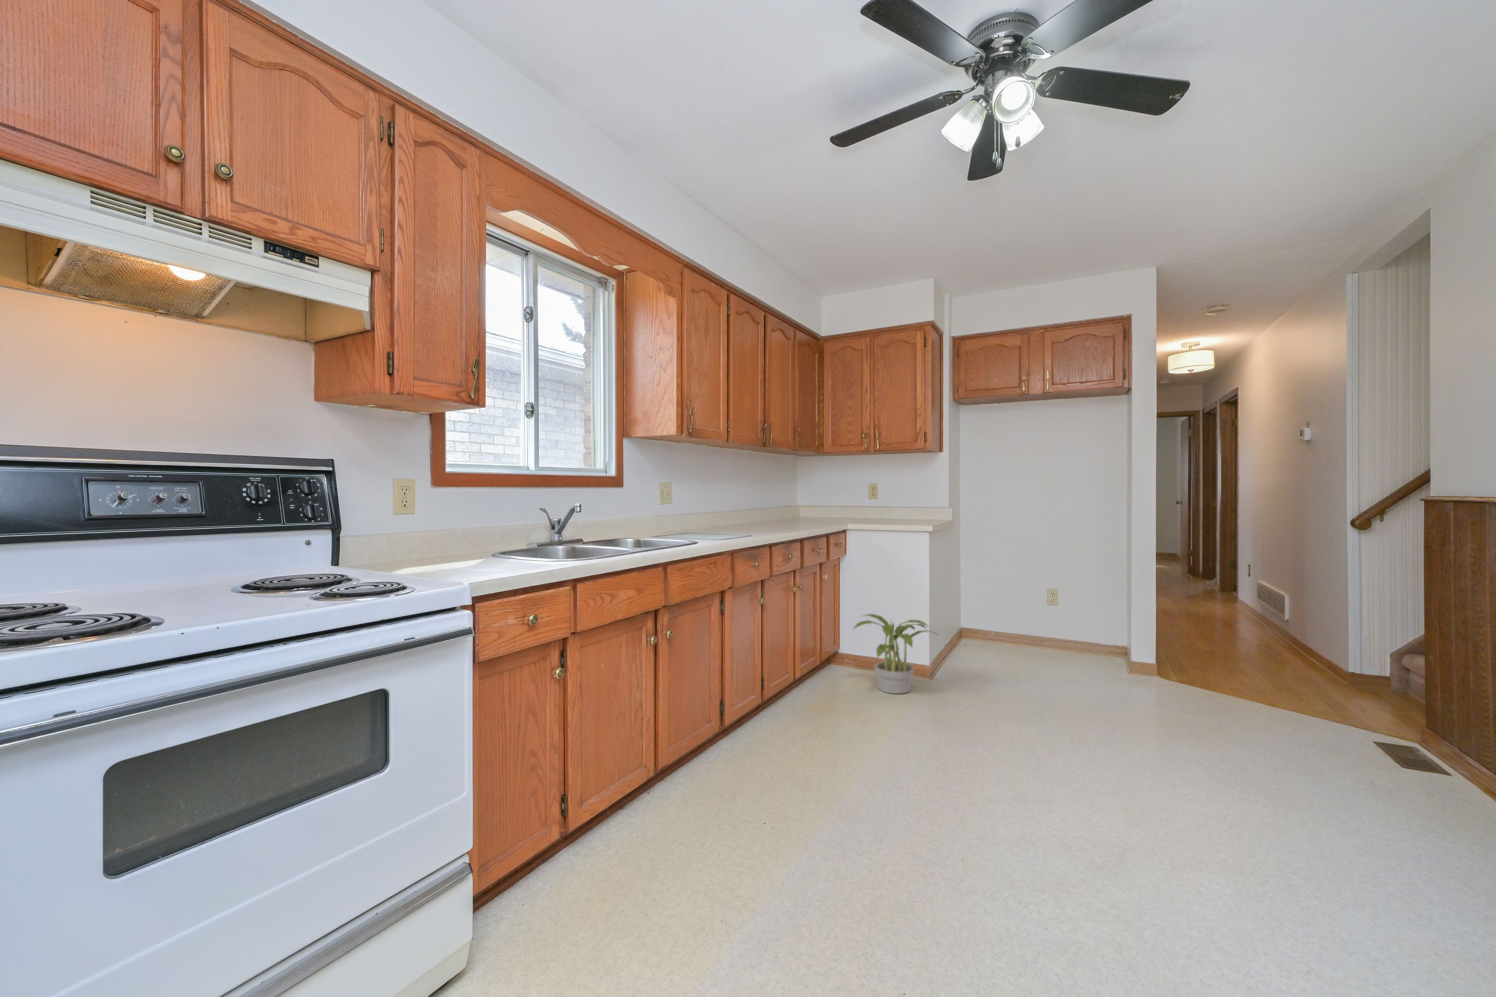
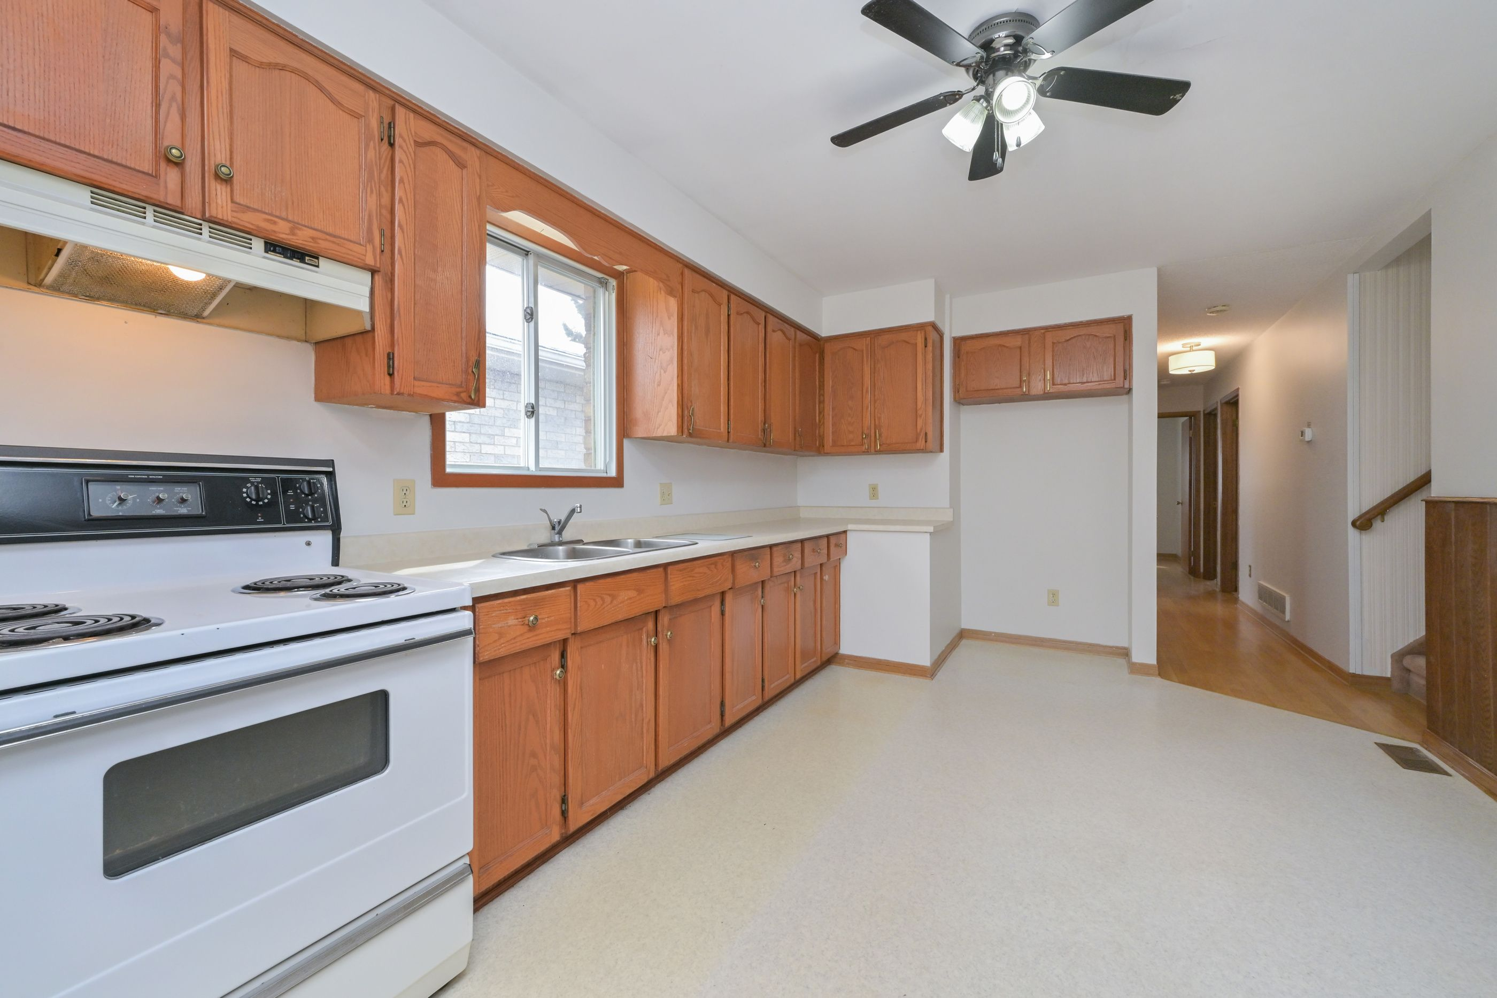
- potted plant [853,613,939,694]
